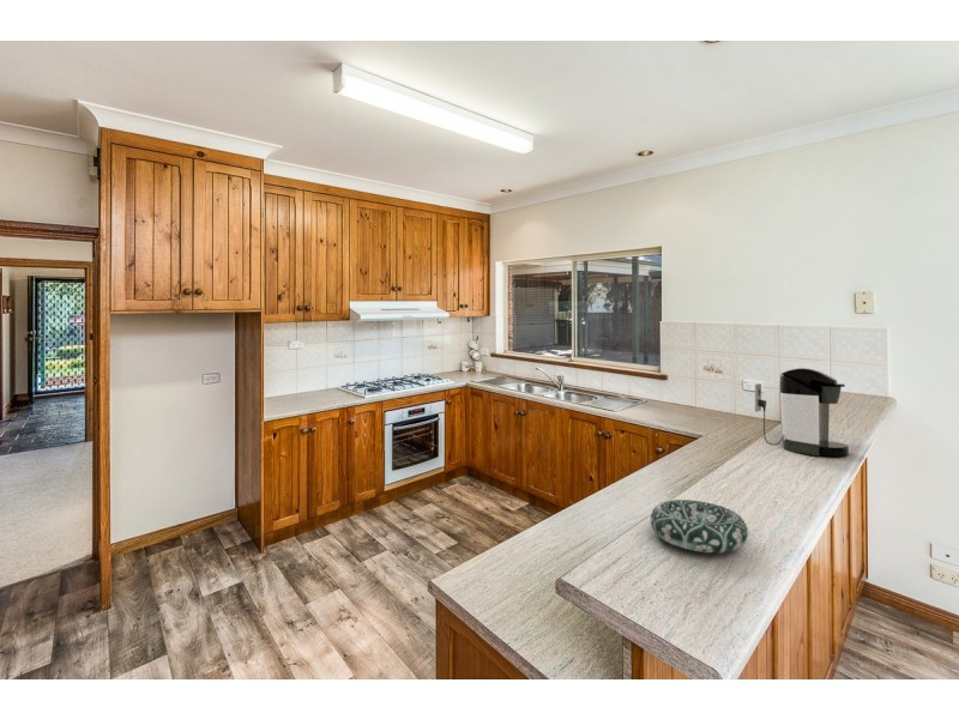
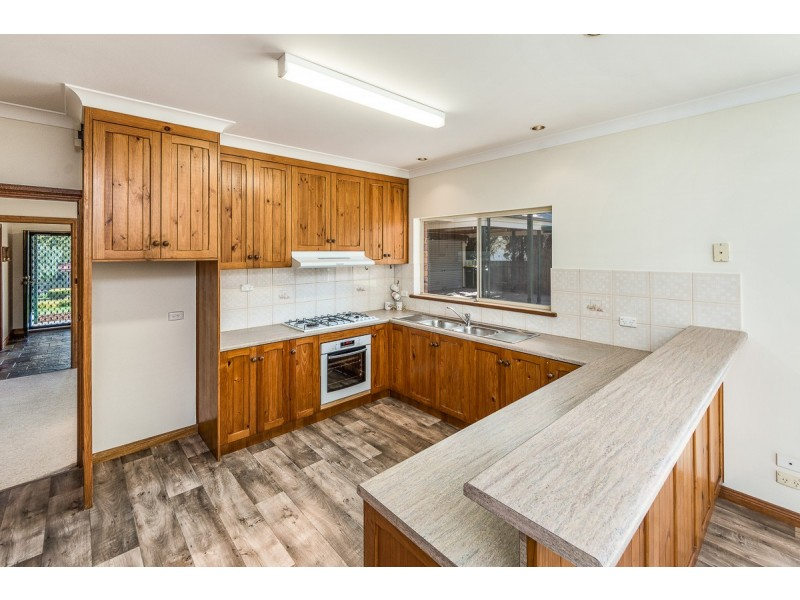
- coffee maker [754,367,850,458]
- decorative bowl [650,499,749,554]
